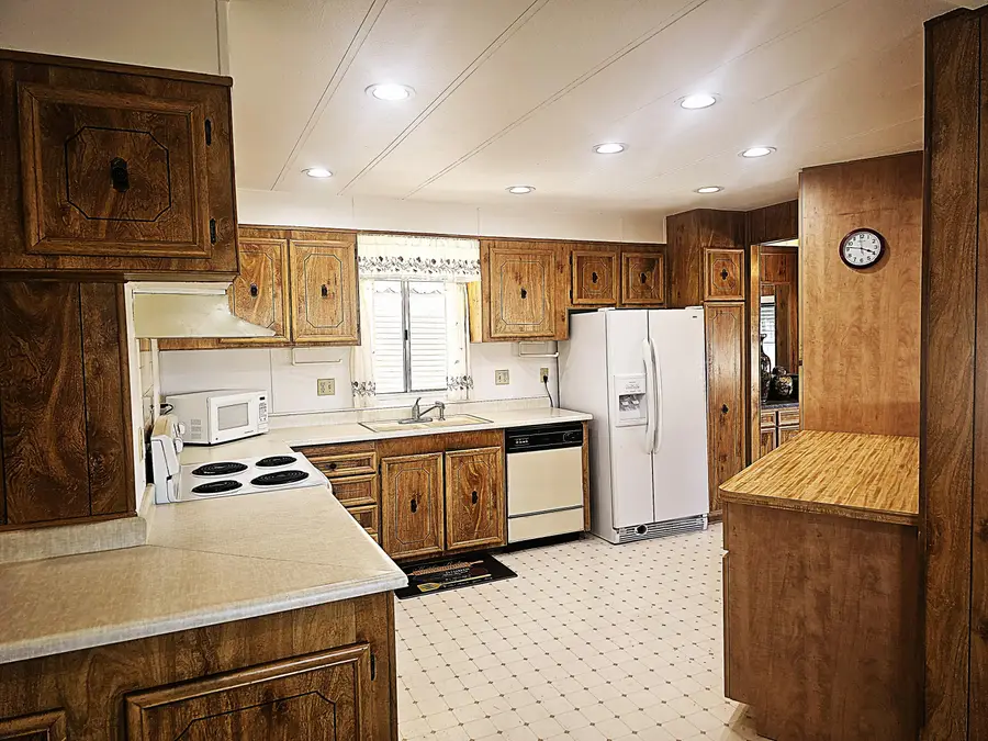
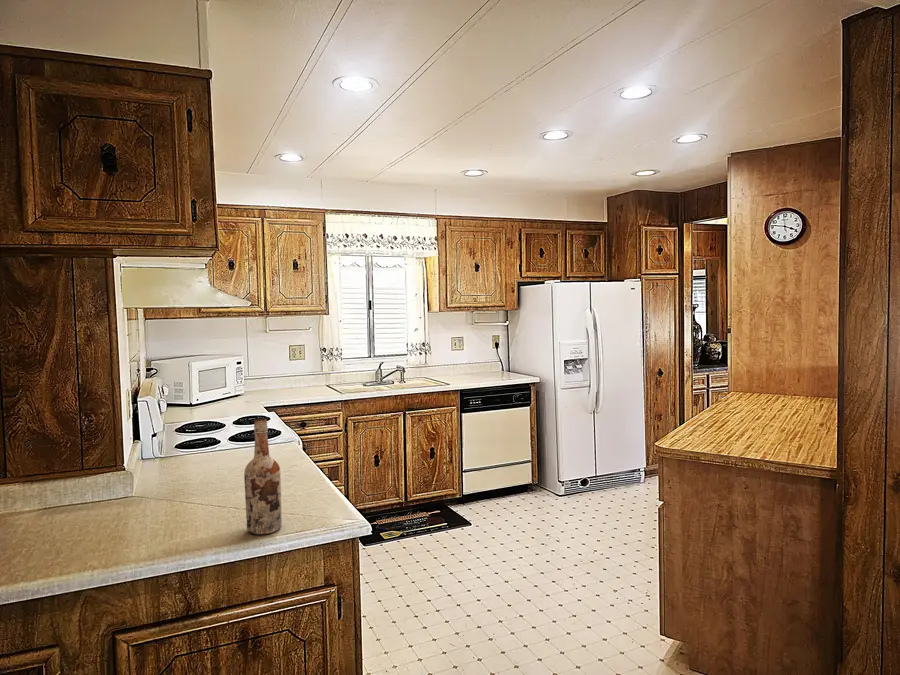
+ wine bottle [243,418,283,535]
